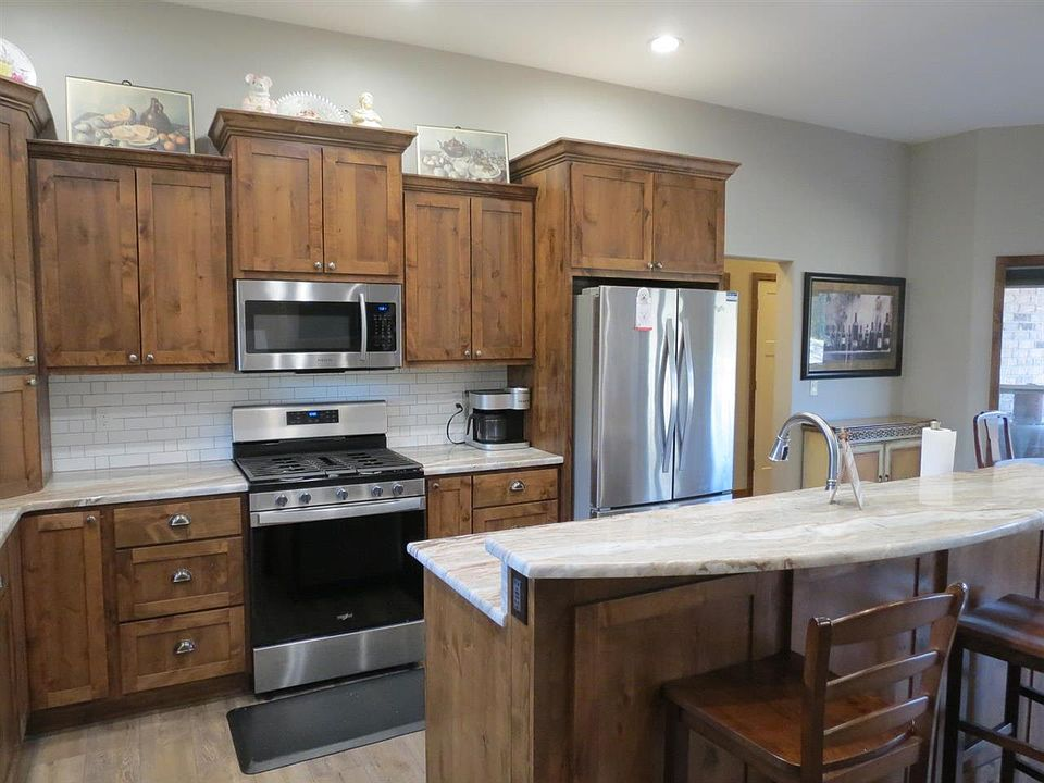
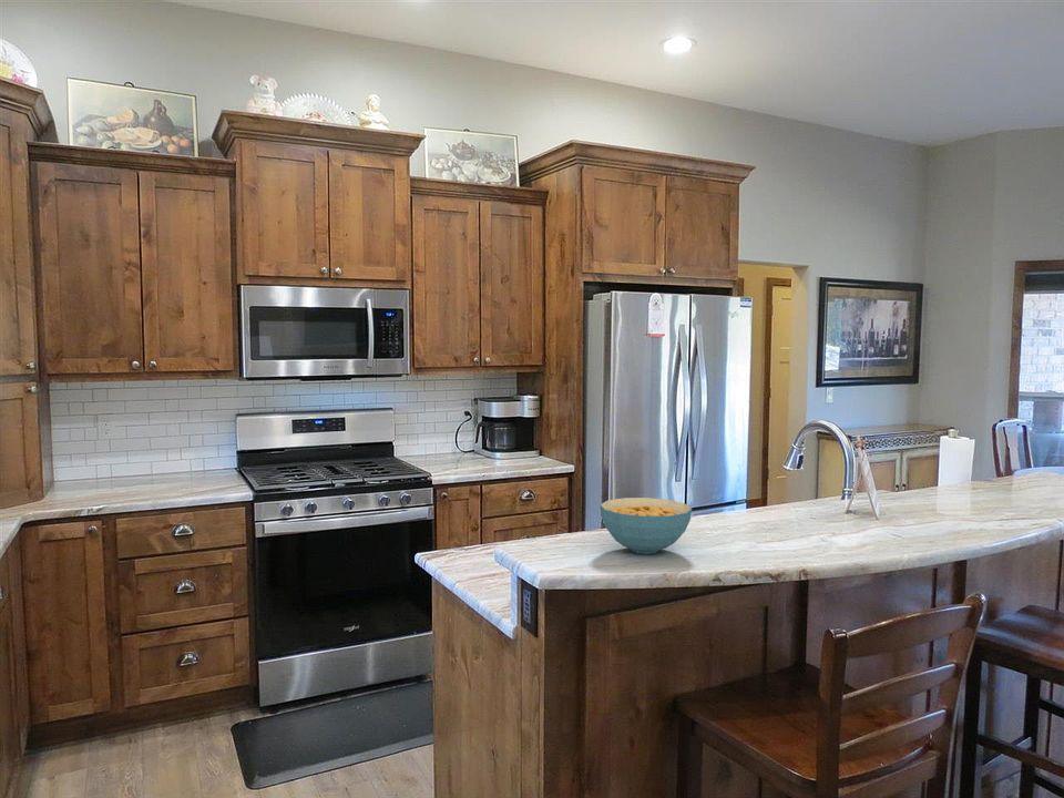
+ cereal bowl [598,497,693,555]
